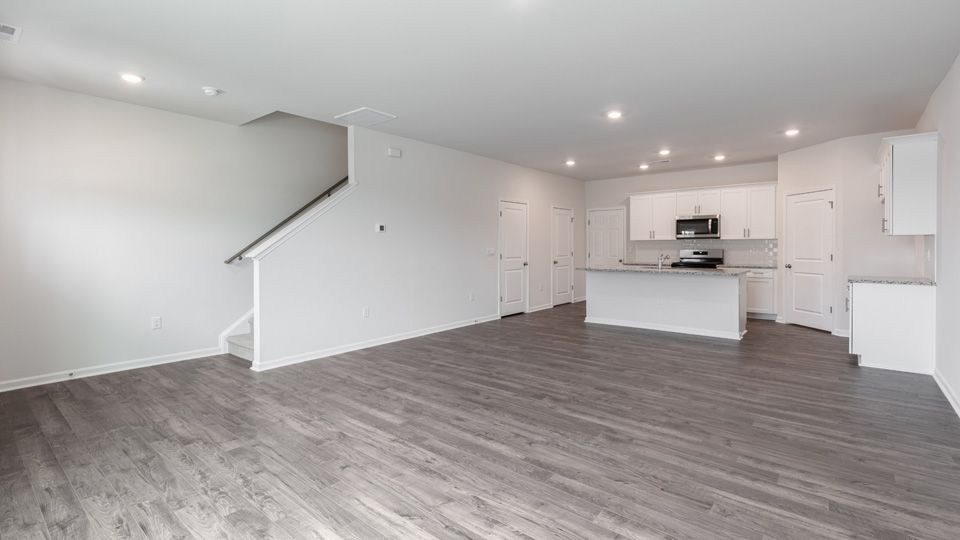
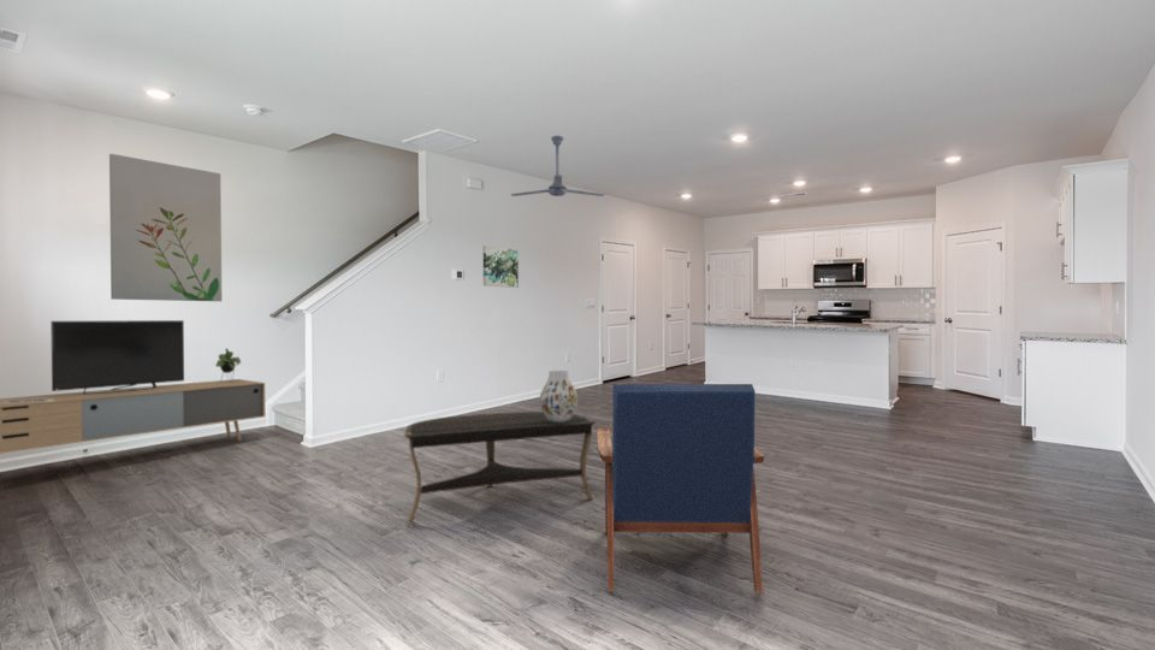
+ wall art [482,244,520,289]
+ wall art [108,153,223,302]
+ media console [0,319,267,455]
+ coffee table [403,410,598,525]
+ ceiling fan [510,135,606,197]
+ vase [539,370,579,422]
+ armchair [596,383,765,595]
